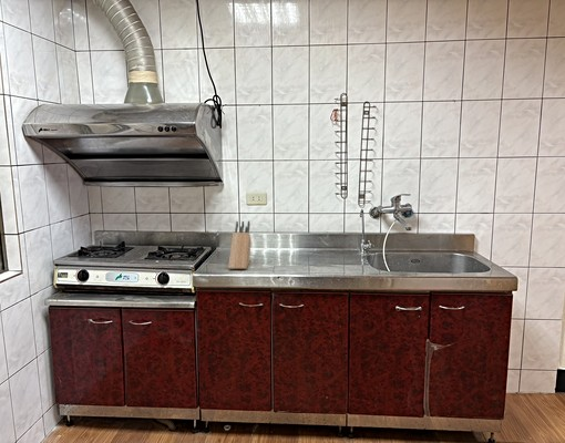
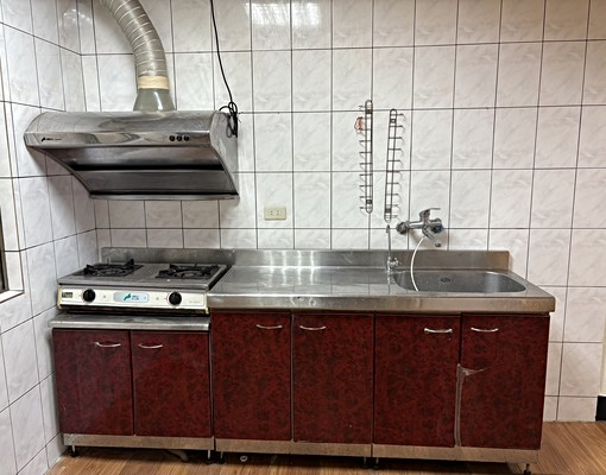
- knife block [227,220,253,270]
